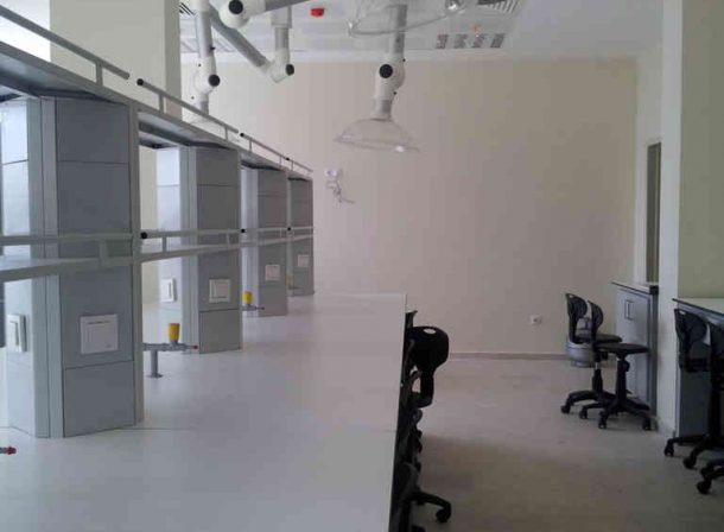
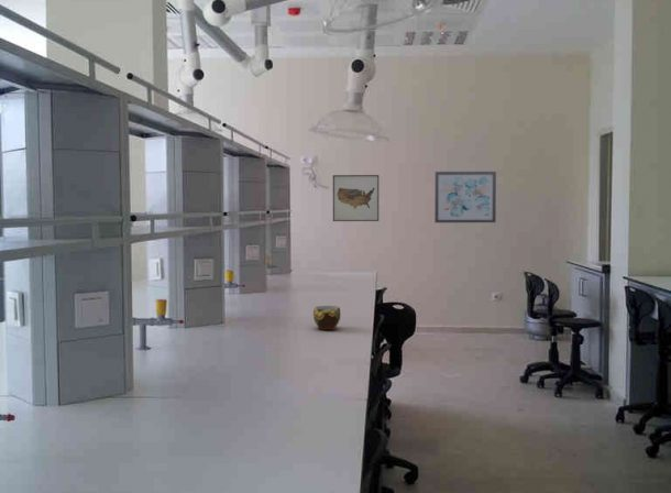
+ wall art [433,171,497,223]
+ wall art [332,174,380,222]
+ cup [312,305,341,331]
